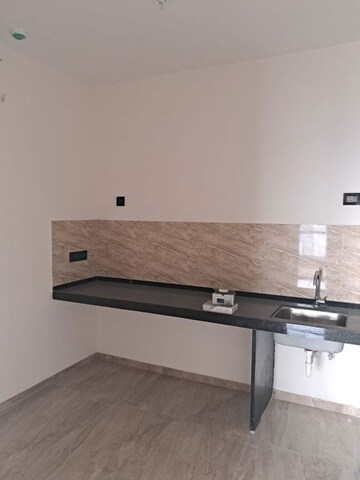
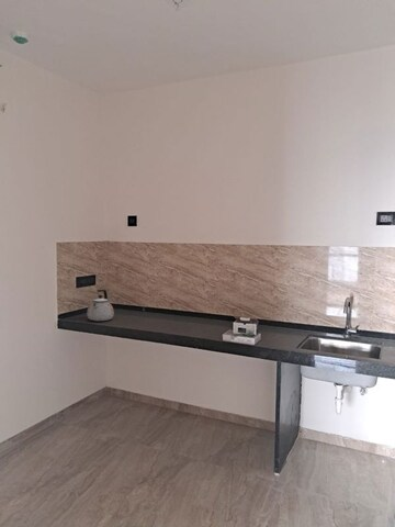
+ kettle [86,289,115,322]
